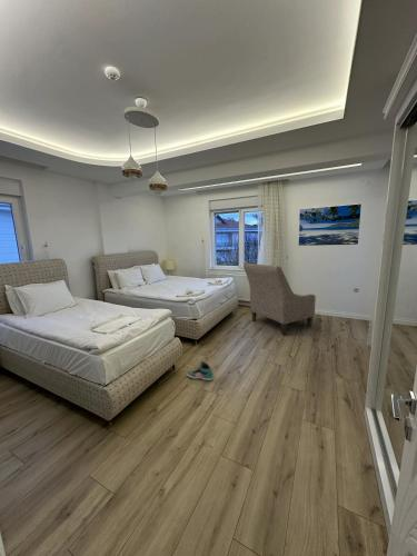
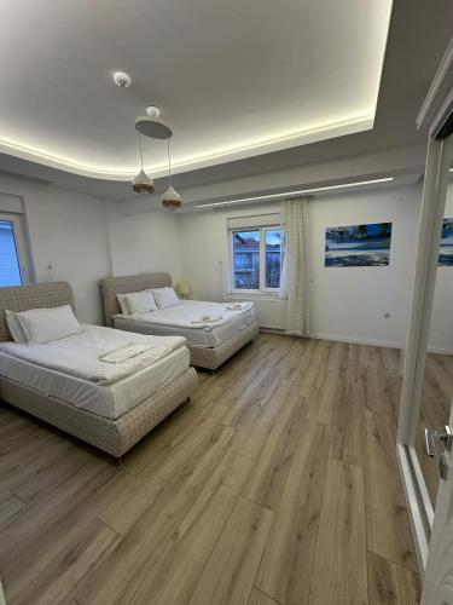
- sneaker [186,360,214,381]
- chair [242,261,317,336]
